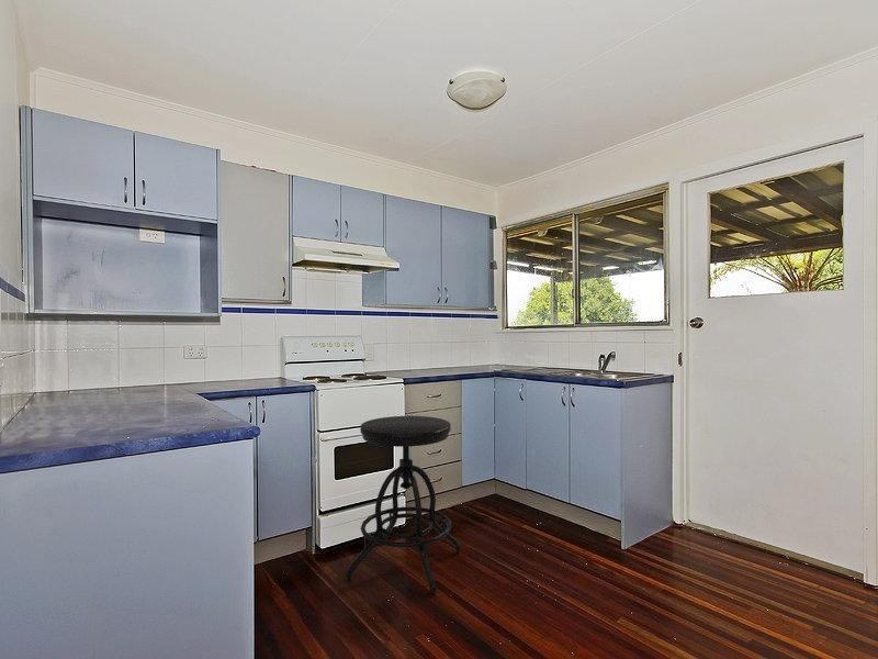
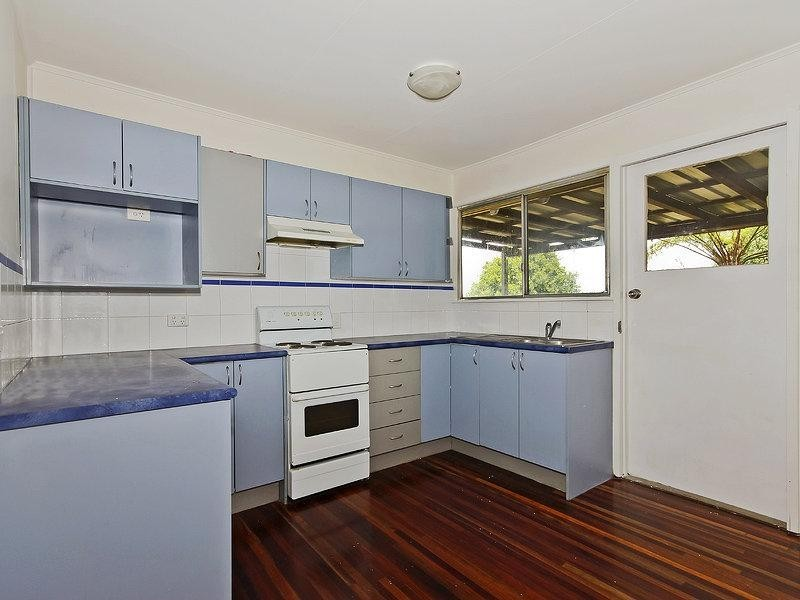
- stool [345,415,462,595]
